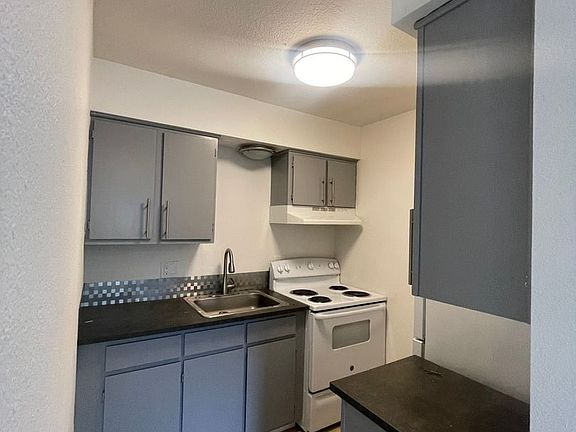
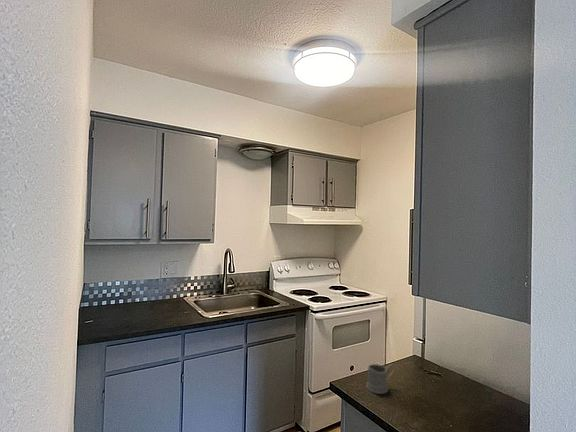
+ mug [365,363,396,395]
